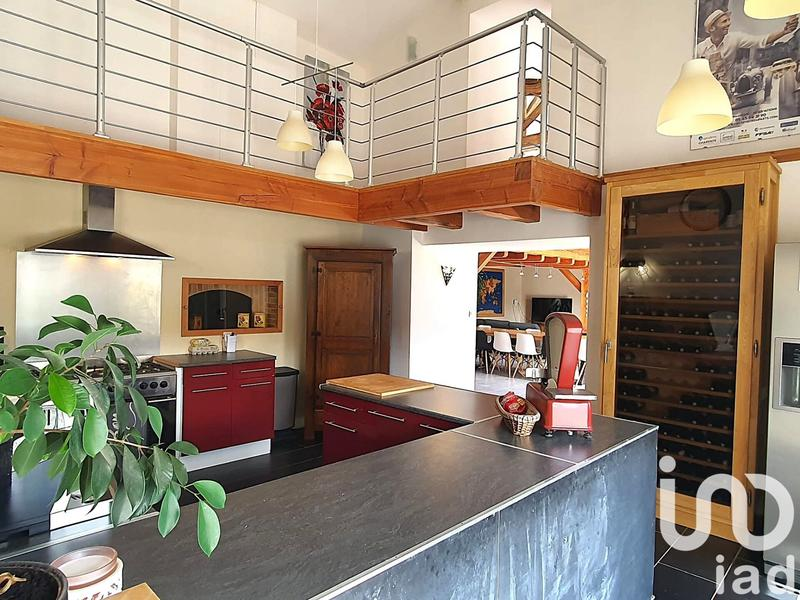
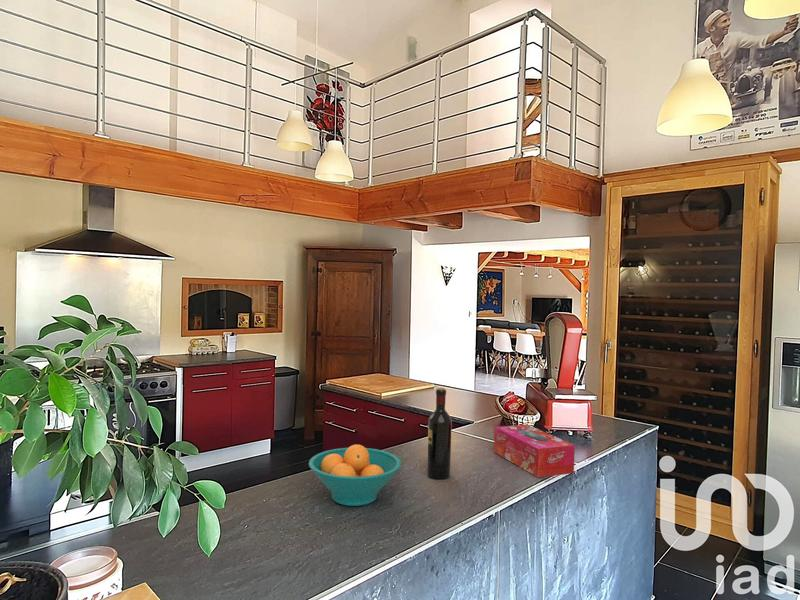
+ fruit bowl [308,444,402,507]
+ tissue box [493,423,576,478]
+ wine bottle [426,387,453,480]
